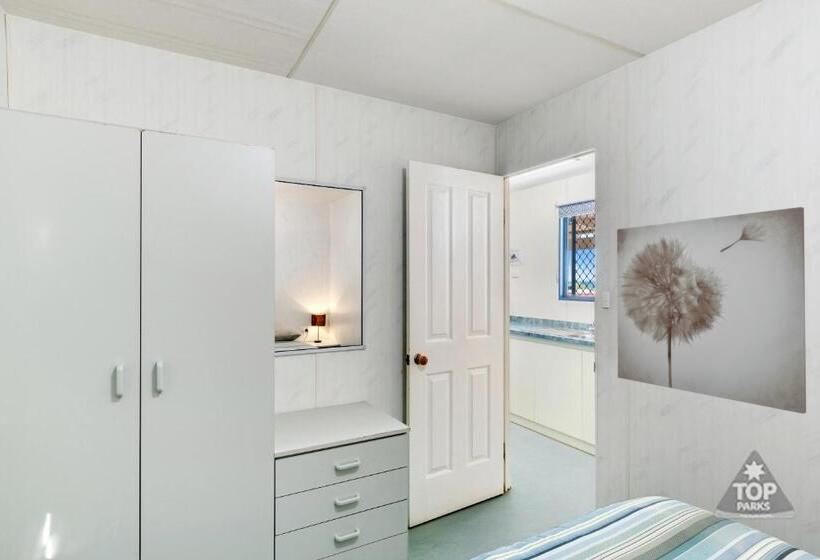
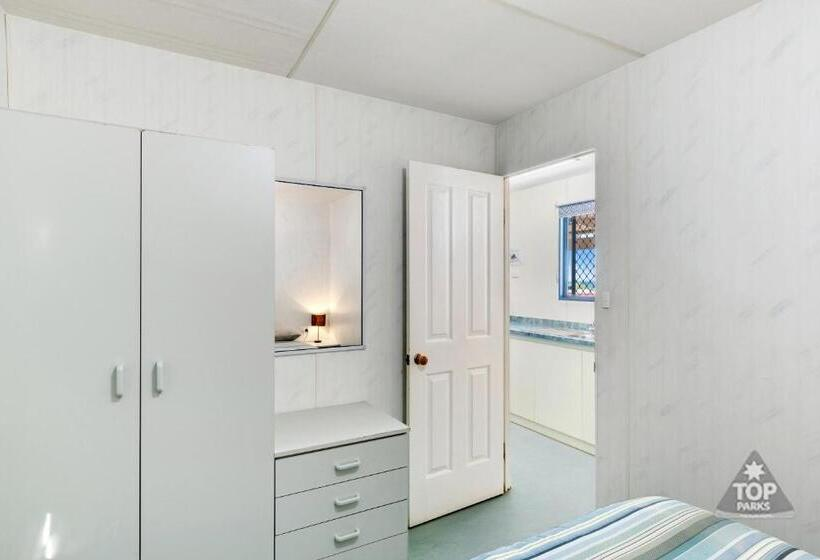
- wall art [616,206,807,415]
